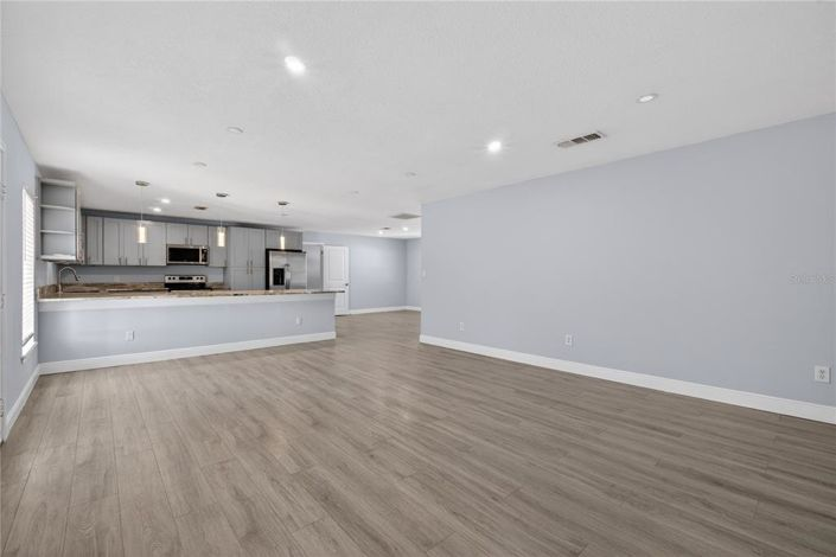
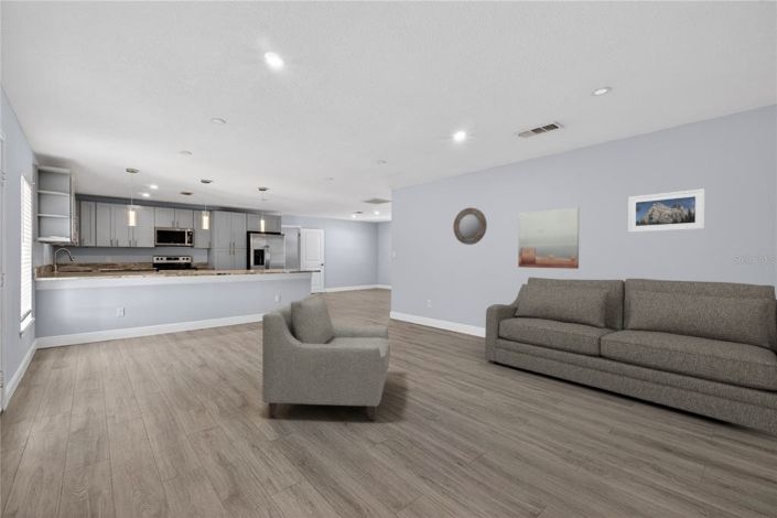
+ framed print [627,187,706,234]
+ sofa [484,277,777,435]
+ wall art [517,206,580,270]
+ home mirror [452,207,488,246]
+ chair [261,292,391,422]
